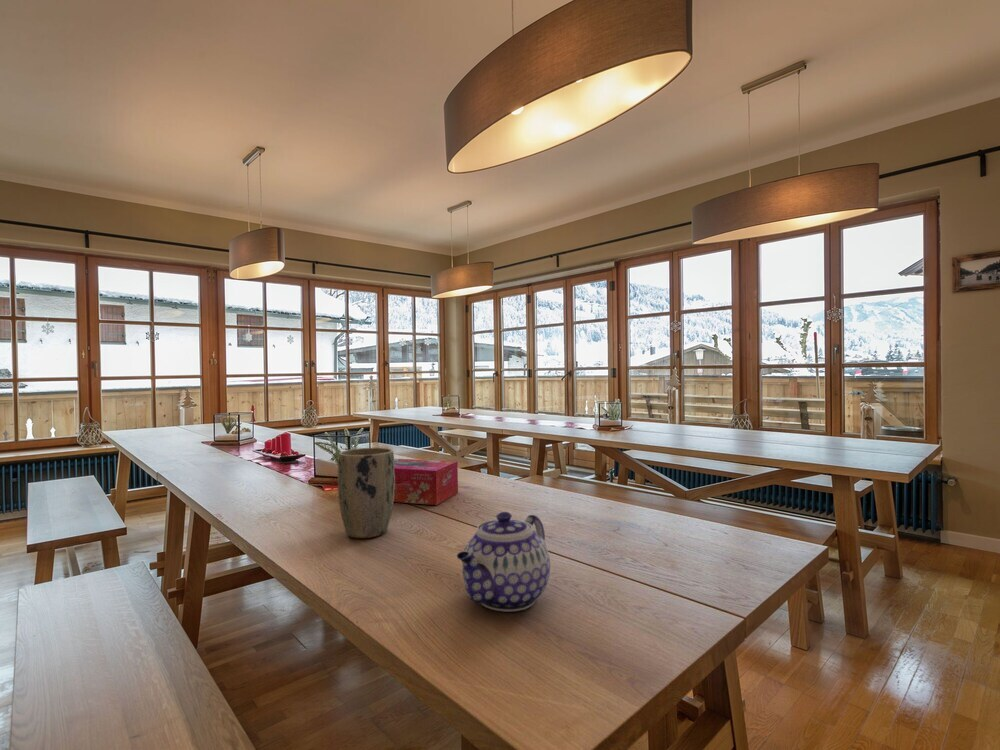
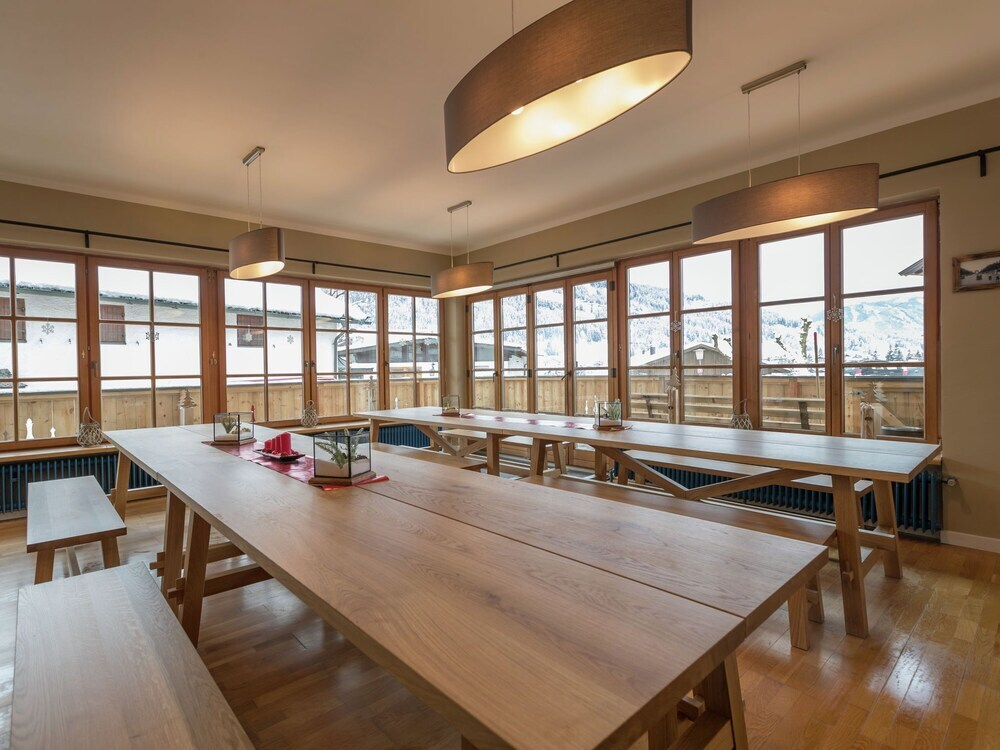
- plant pot [337,447,395,539]
- tissue box [393,458,459,506]
- teapot [456,511,551,612]
